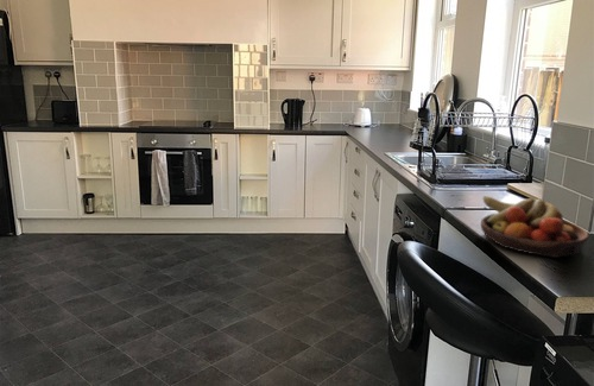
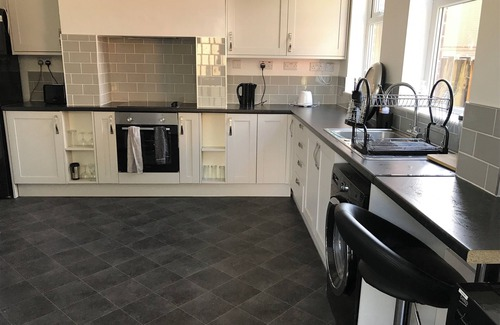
- fruit bowl [480,195,590,259]
